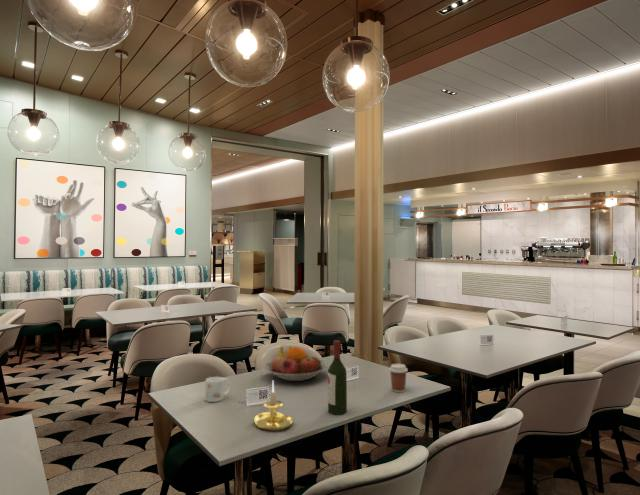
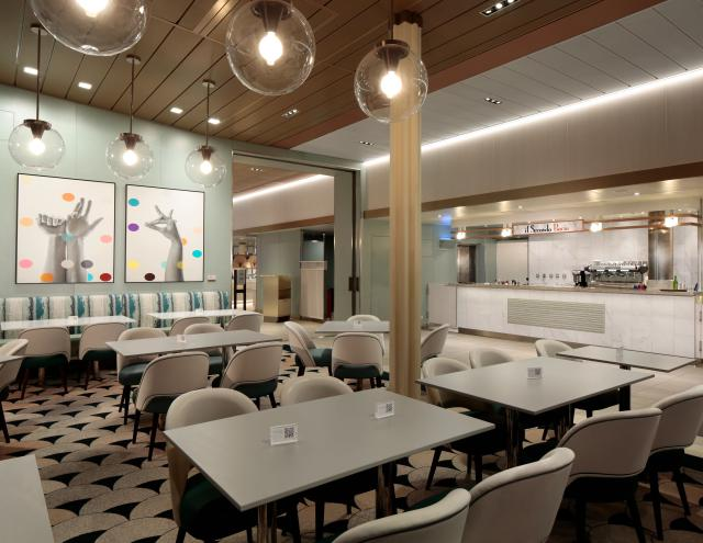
- wine bottle [327,339,348,415]
- mug [205,376,231,403]
- fruit bowl [263,345,329,382]
- coffee cup [388,363,409,393]
- candle holder [253,380,294,432]
